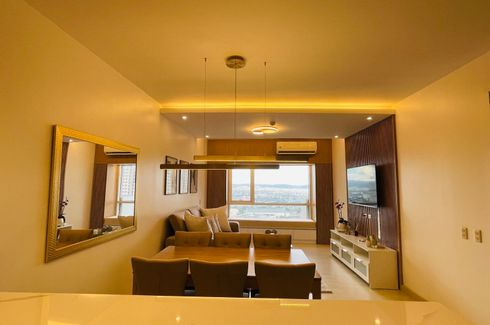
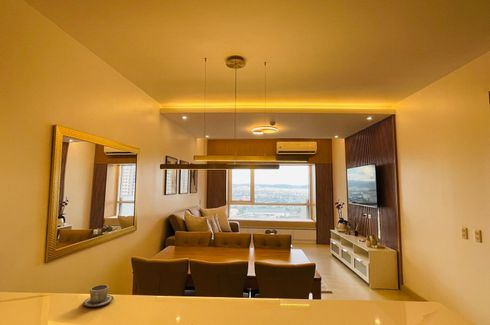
+ cup [82,284,115,308]
